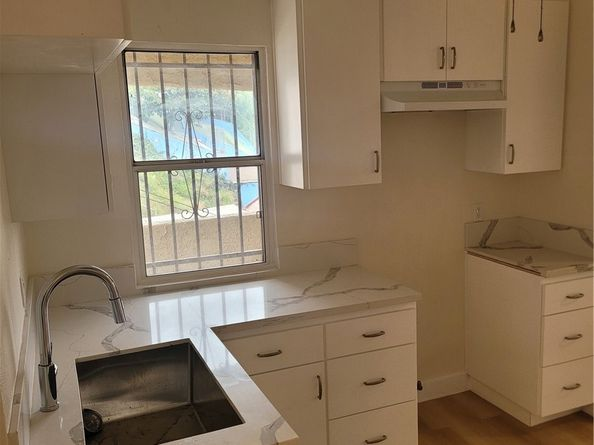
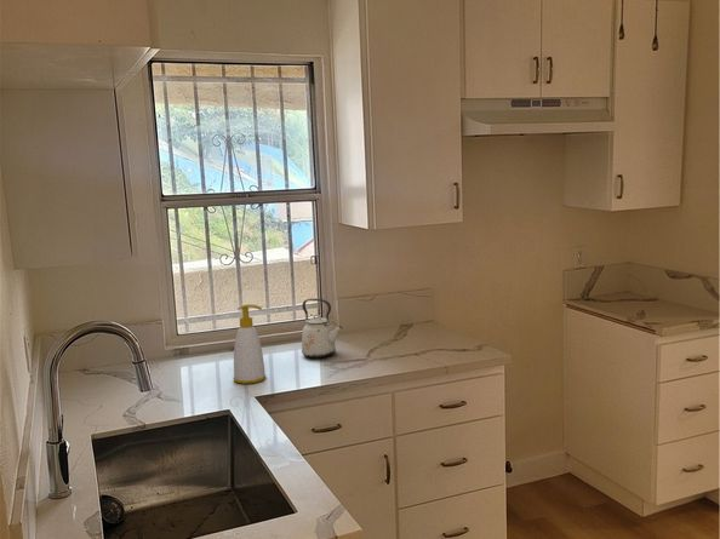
+ kettle [301,298,343,360]
+ soap bottle [233,303,267,385]
